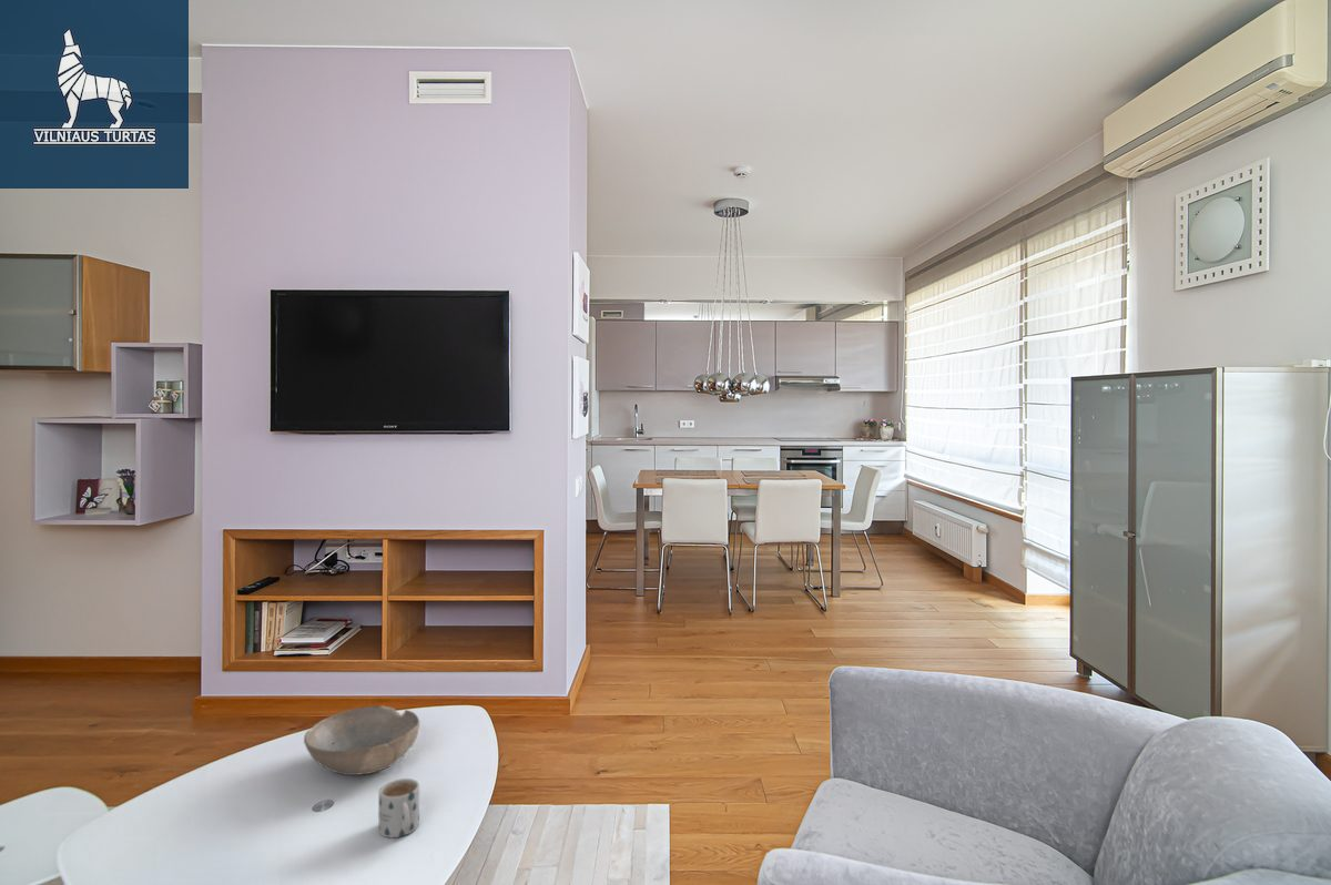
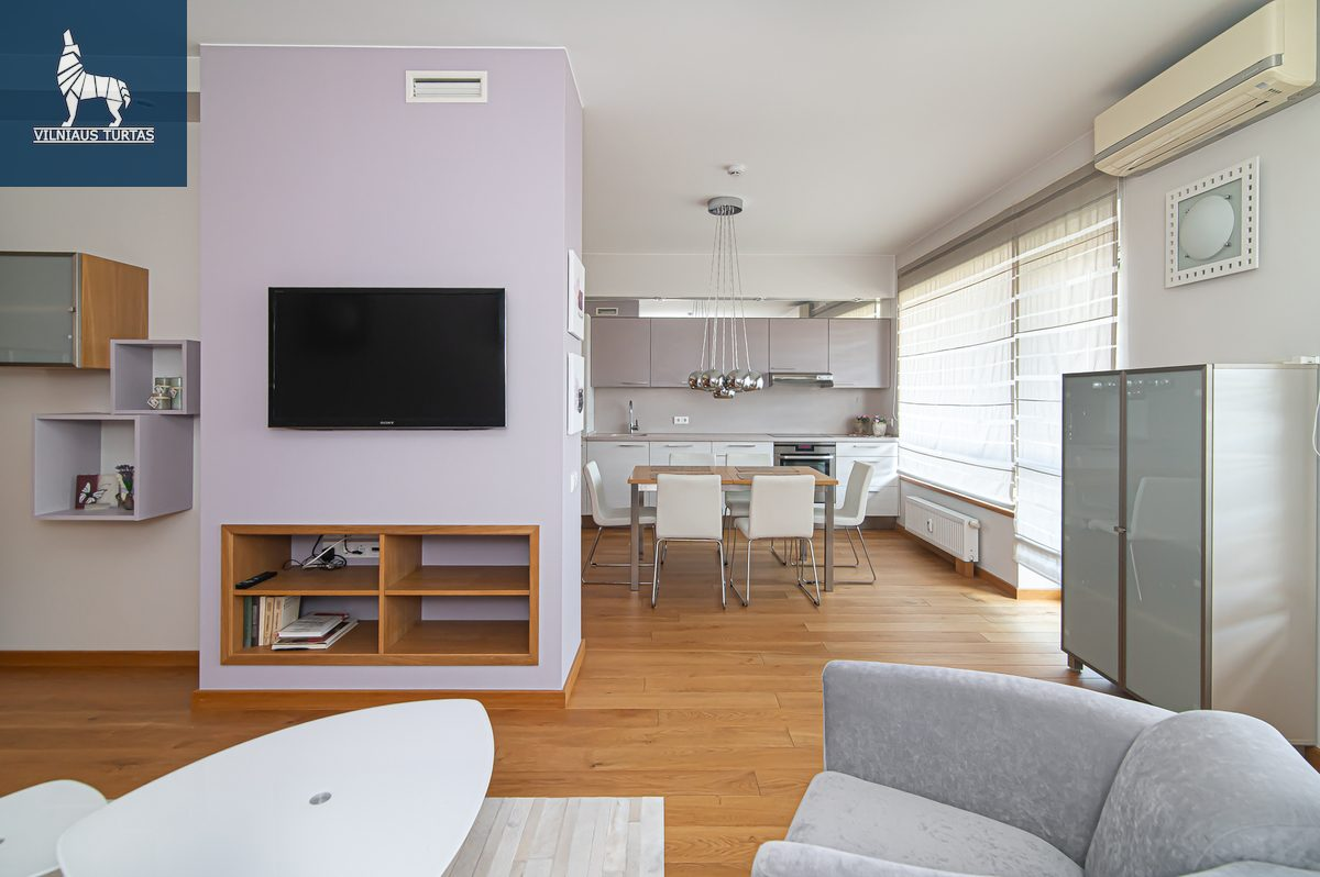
- mug [377,777,420,838]
- bowl [303,705,420,776]
